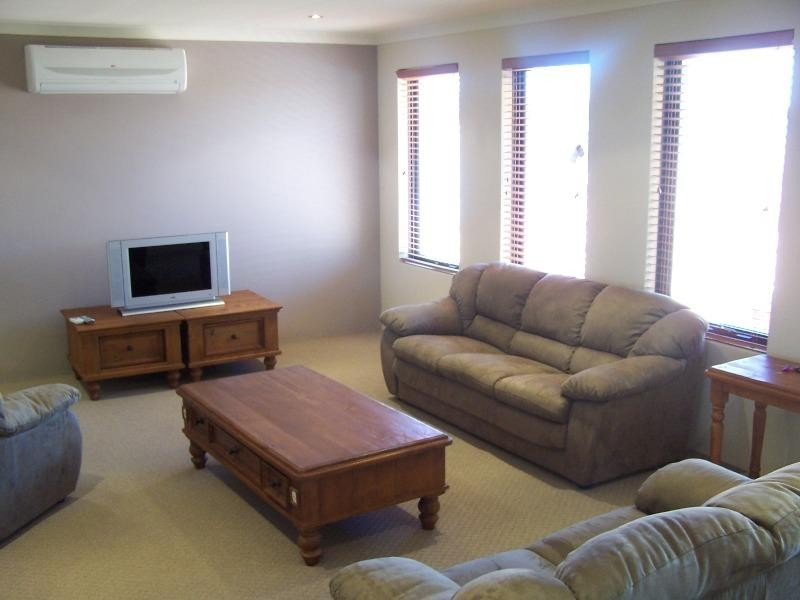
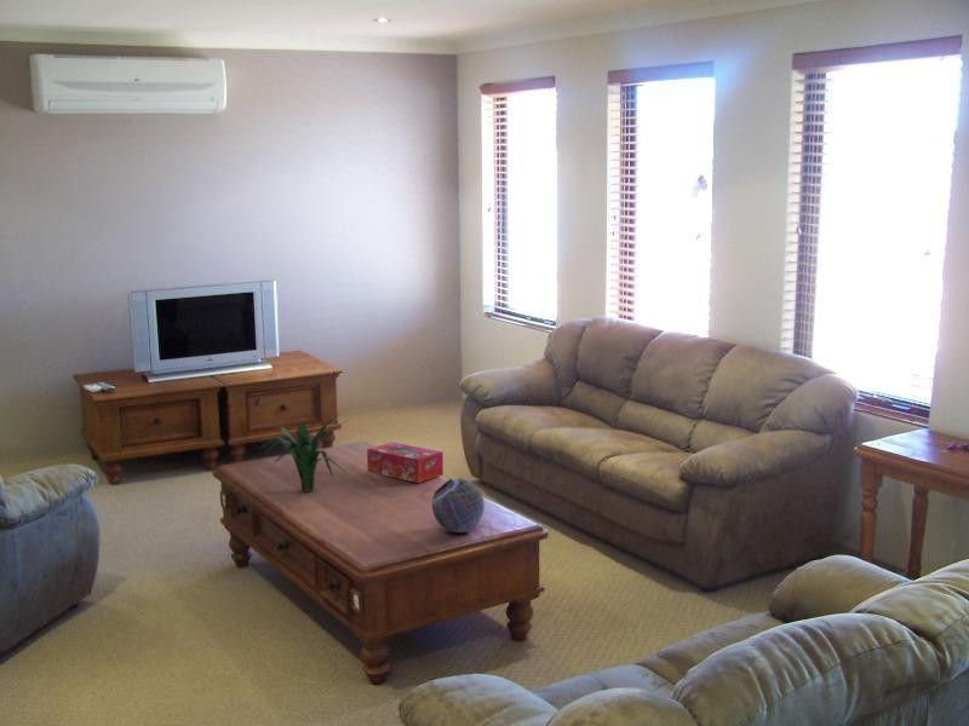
+ plant [257,413,351,494]
+ decorative ball [431,477,486,534]
+ tissue box [366,440,445,484]
